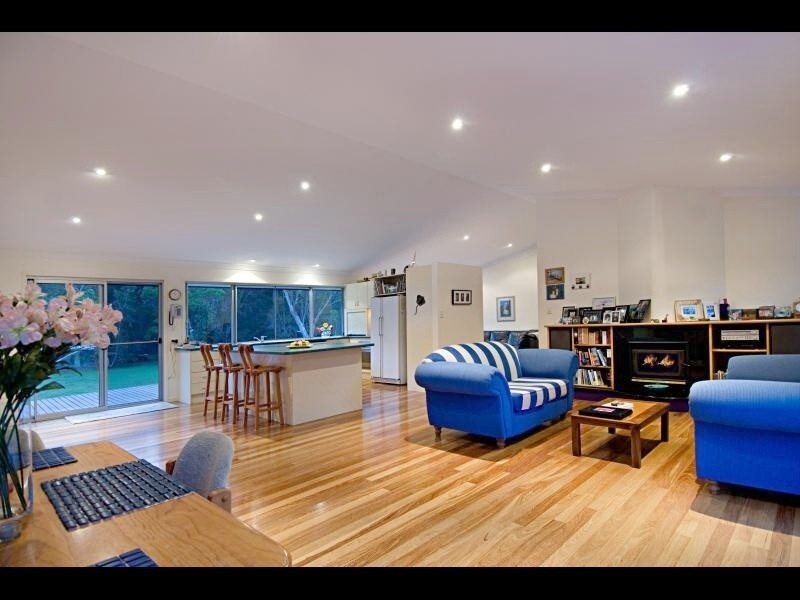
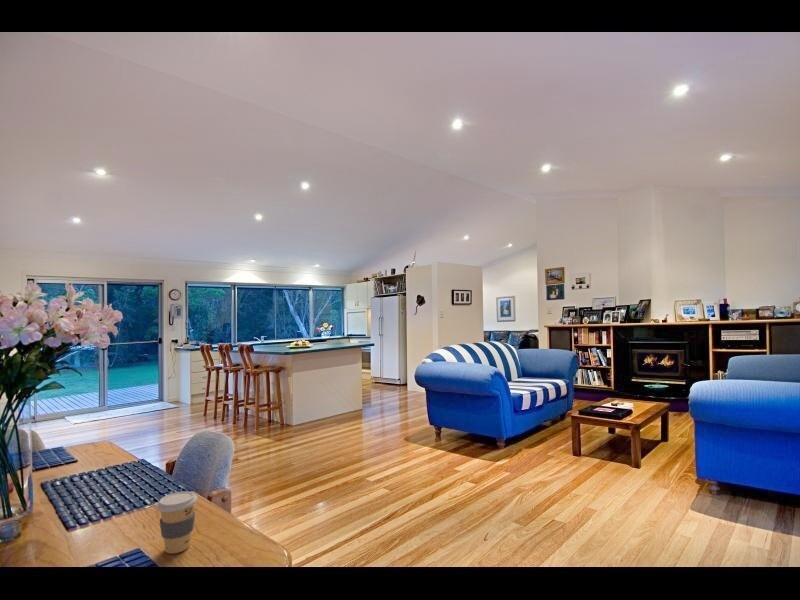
+ coffee cup [155,490,198,555]
